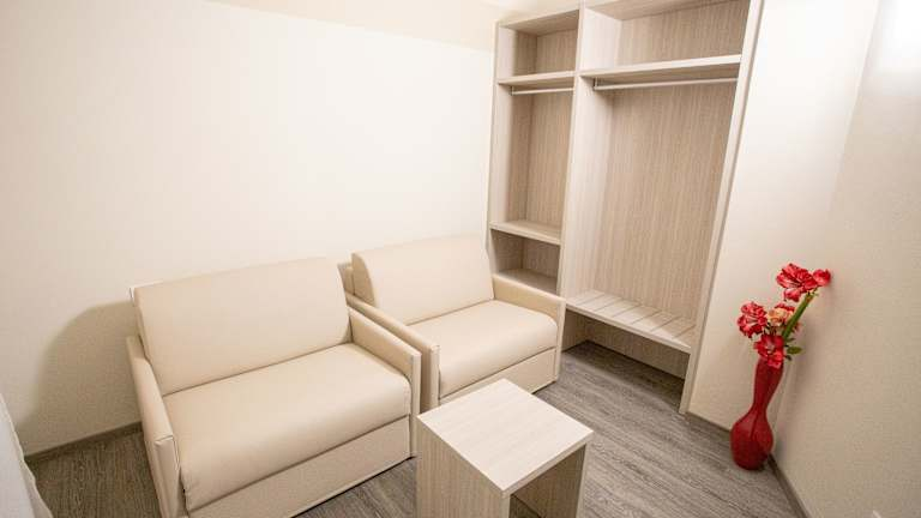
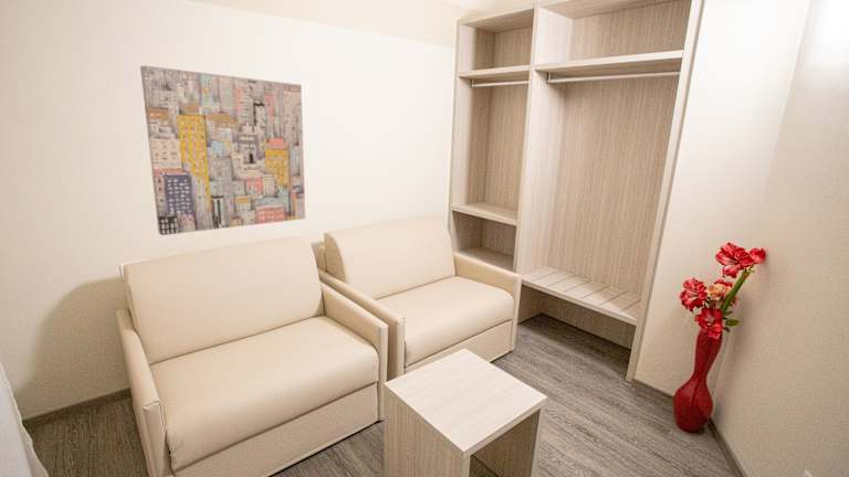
+ wall art [139,64,306,236]
